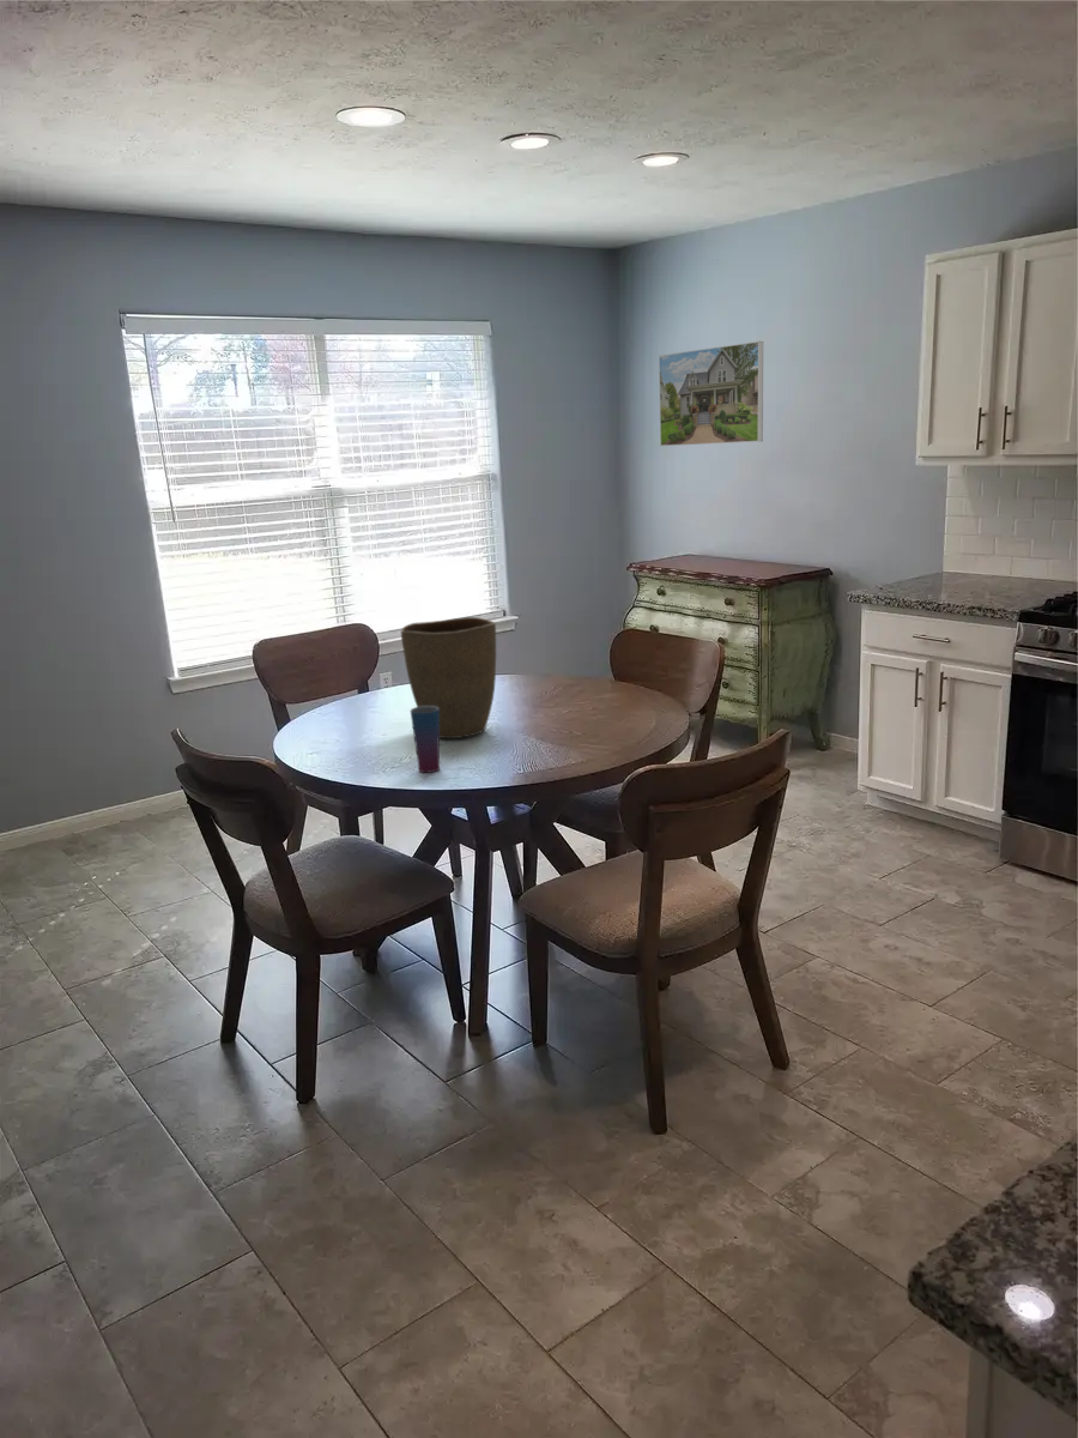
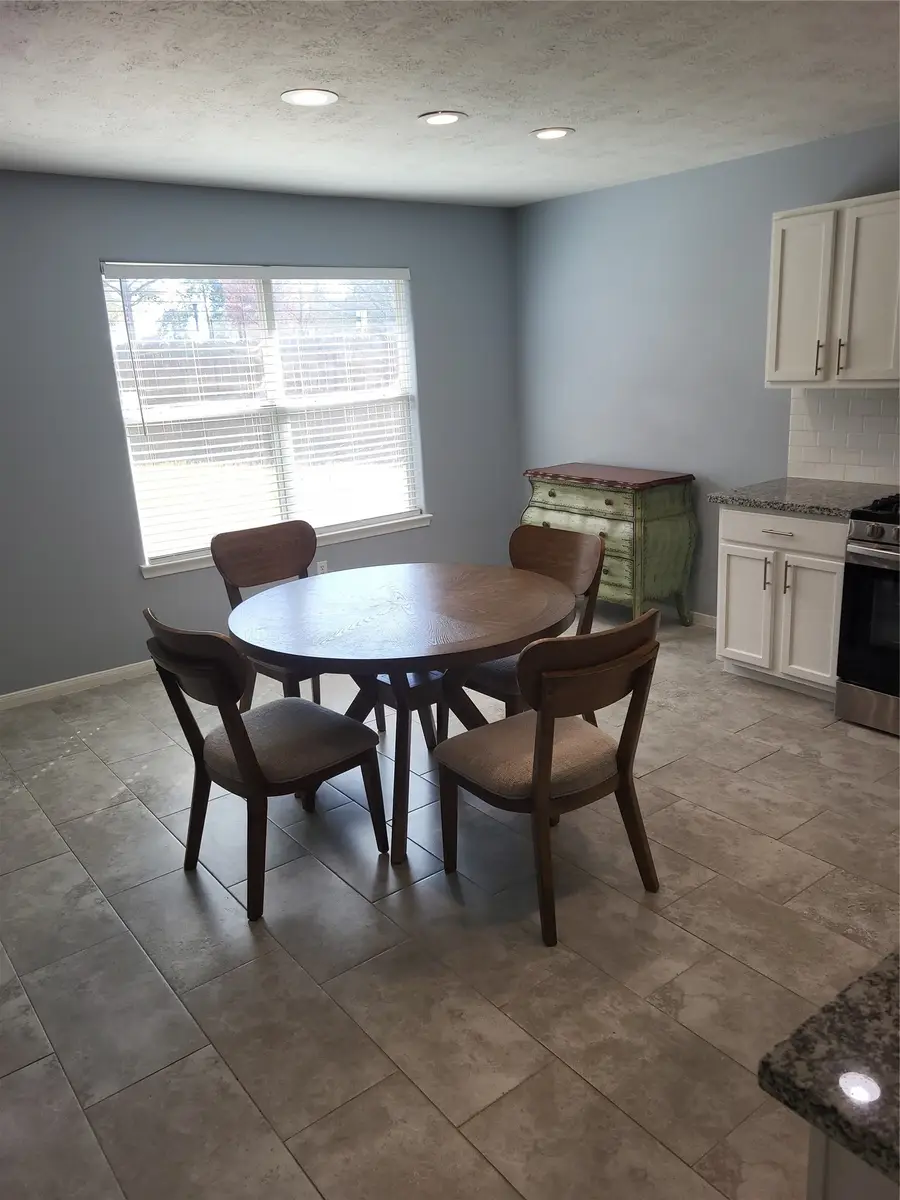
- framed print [658,340,764,447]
- cup [410,706,441,773]
- vase [400,616,497,739]
